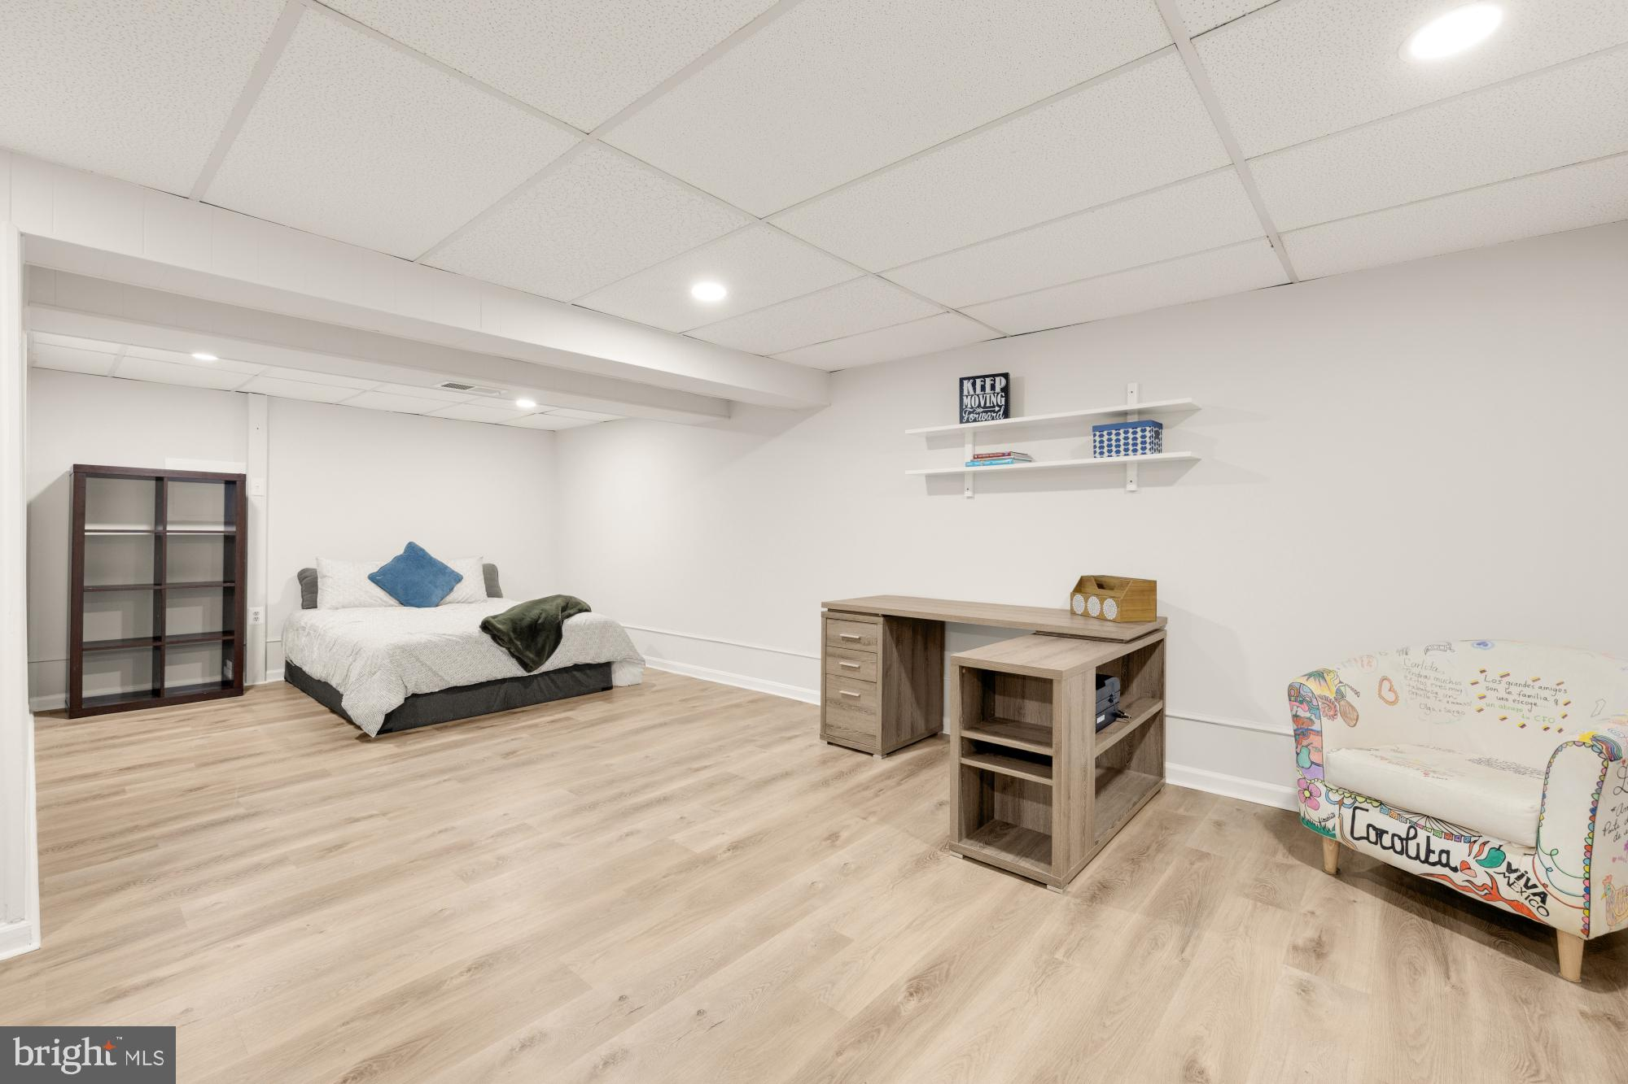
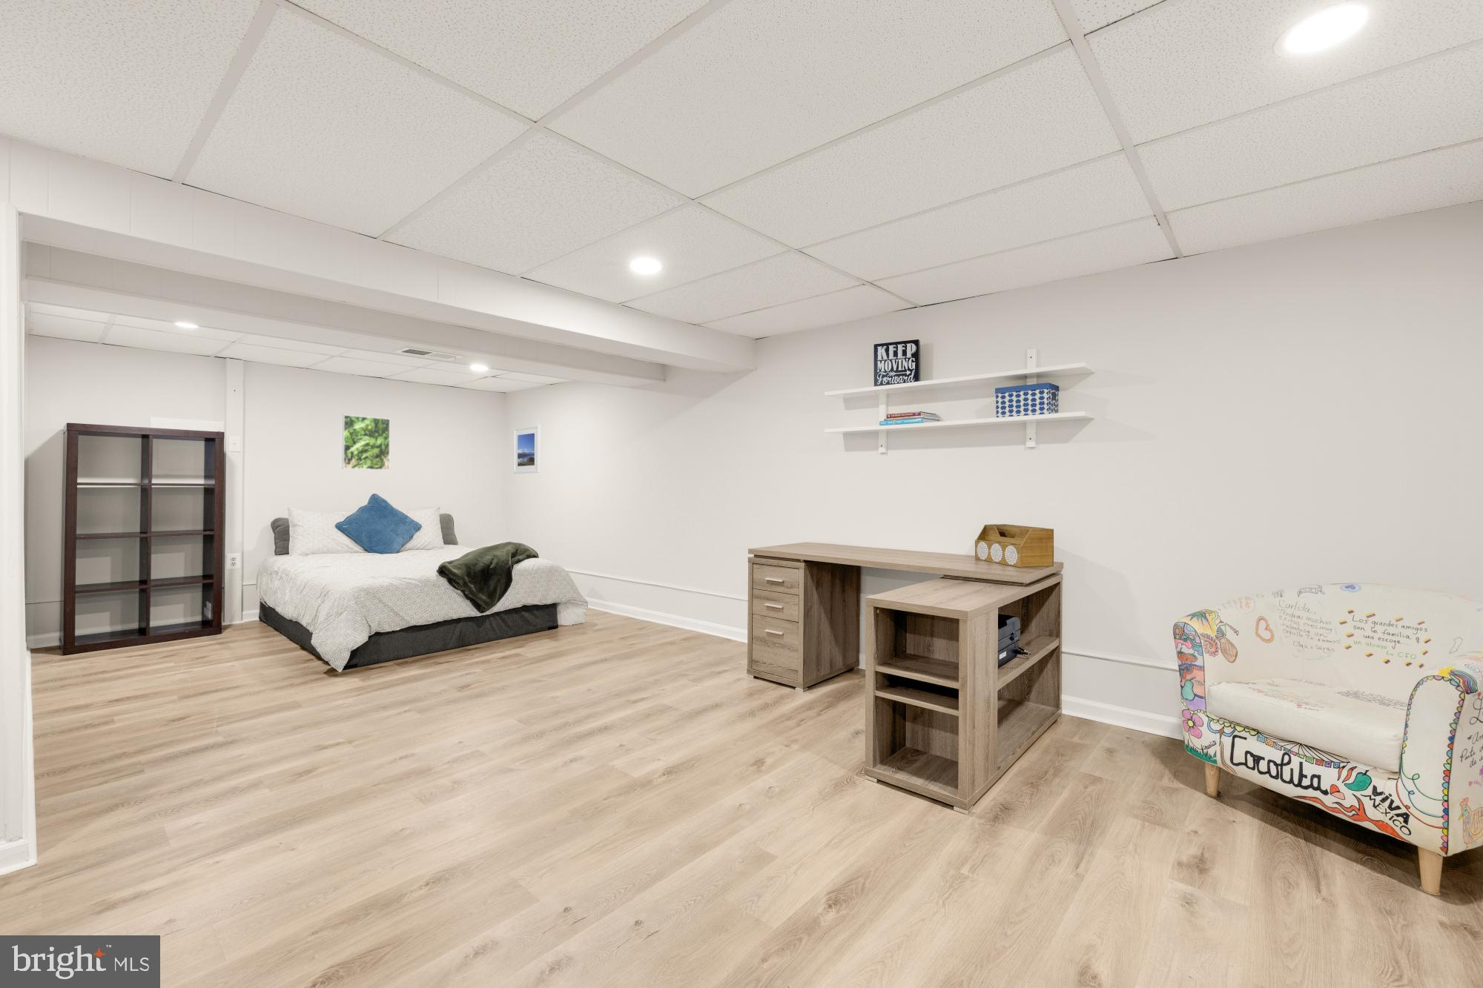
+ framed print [342,415,390,471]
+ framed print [513,425,540,474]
